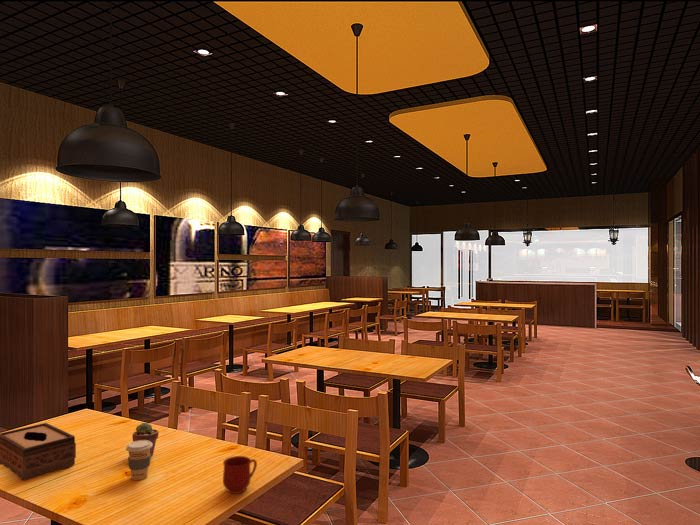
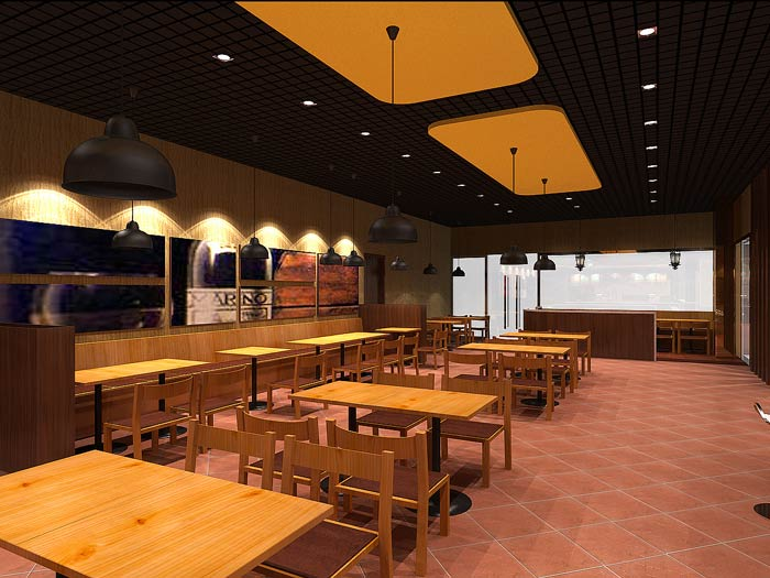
- coffee cup [125,440,153,481]
- tissue box [0,422,77,481]
- mug [222,455,258,494]
- potted succulent [131,422,160,457]
